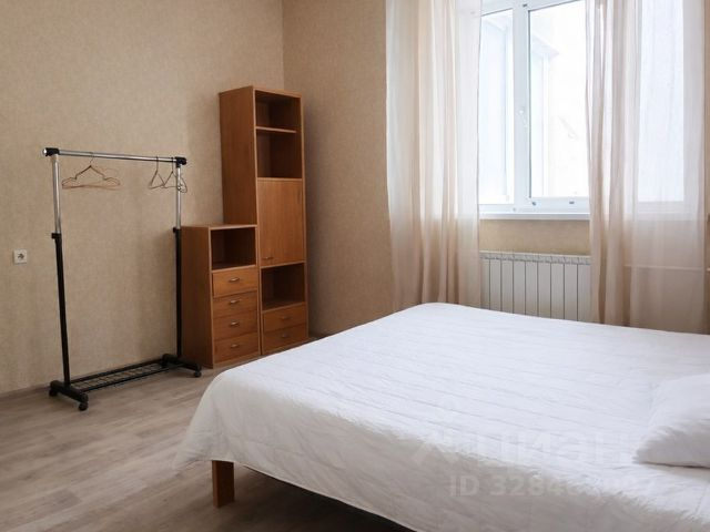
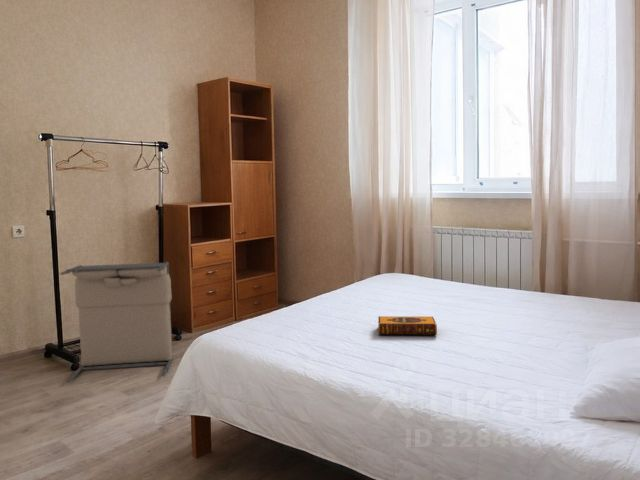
+ laundry hamper [60,261,174,384]
+ hardback book [377,315,438,336]
